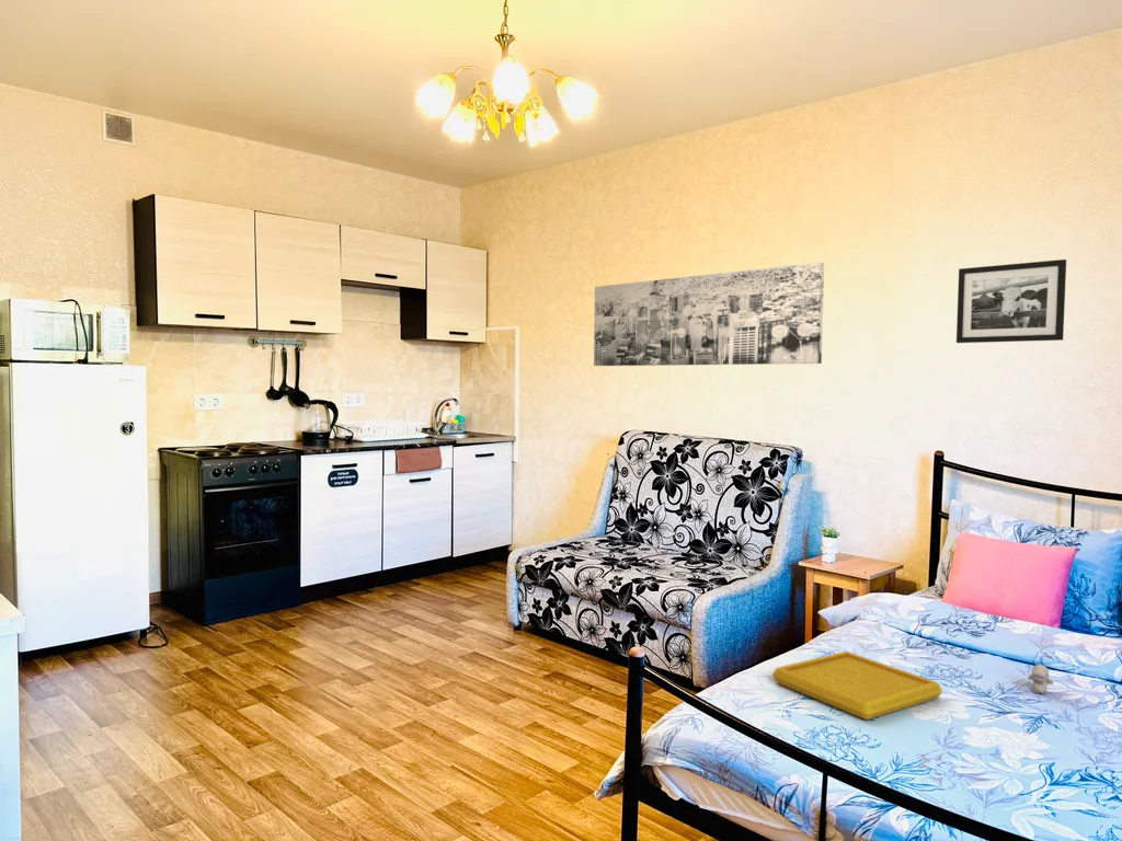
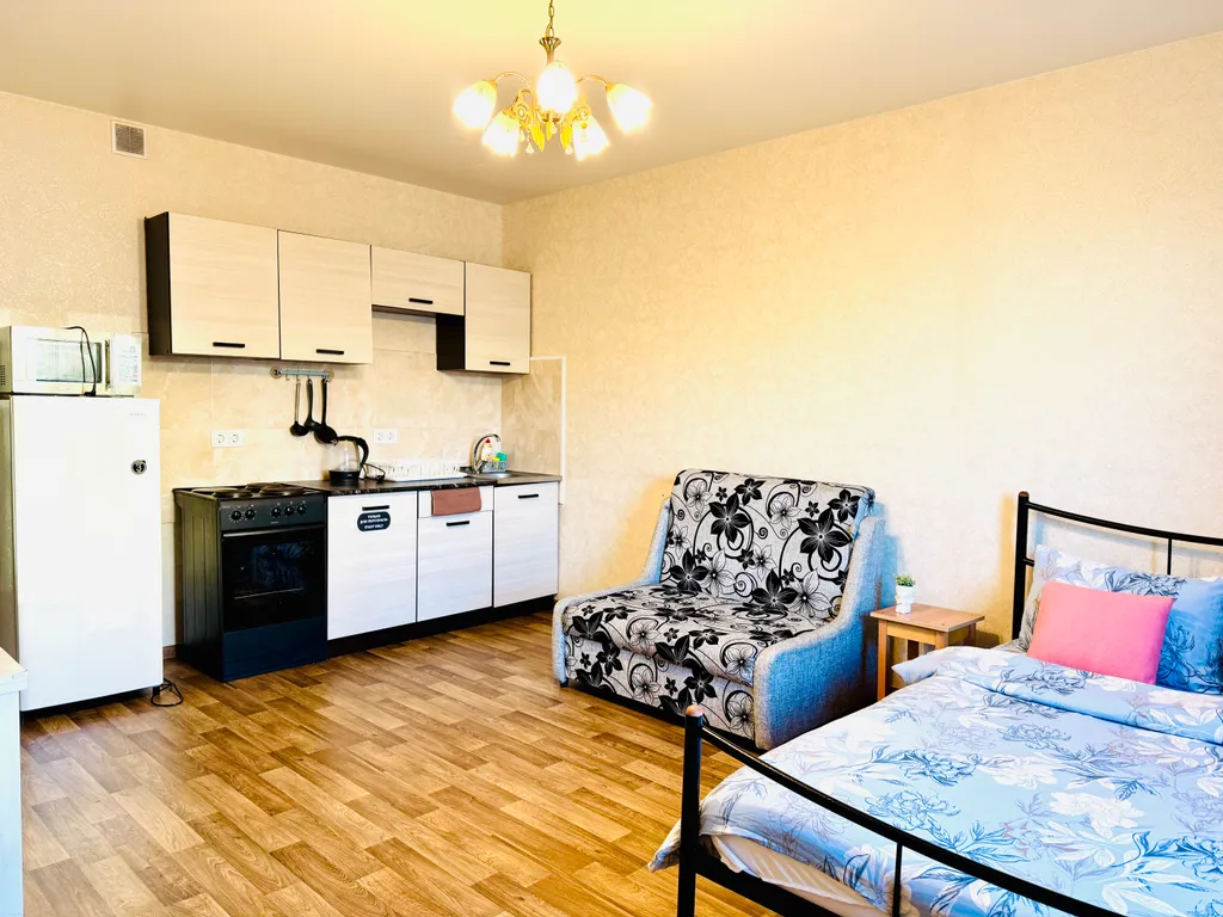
- wall art [593,262,825,367]
- teddy bear [1027,664,1054,695]
- serving tray [771,650,943,721]
- picture frame [955,258,1067,344]
